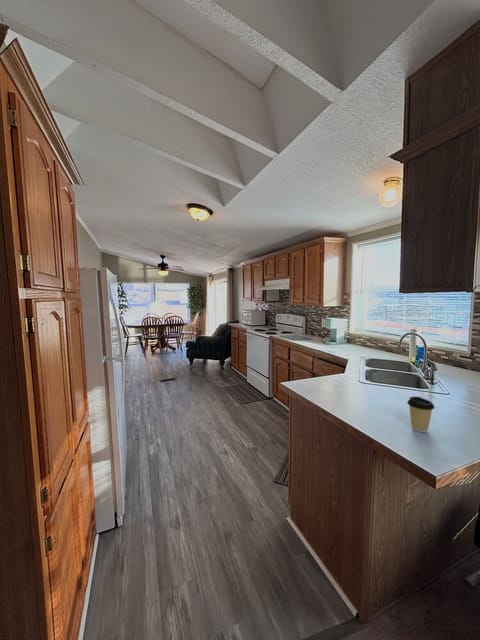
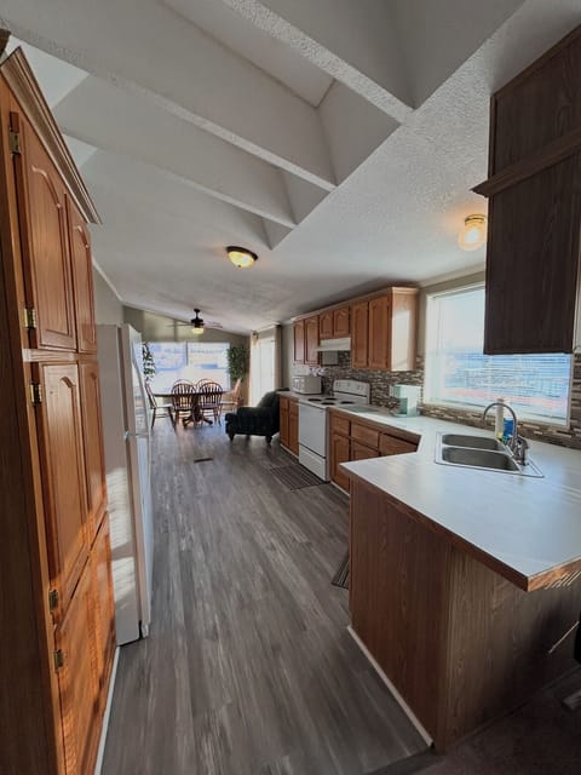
- coffee cup [406,396,436,433]
